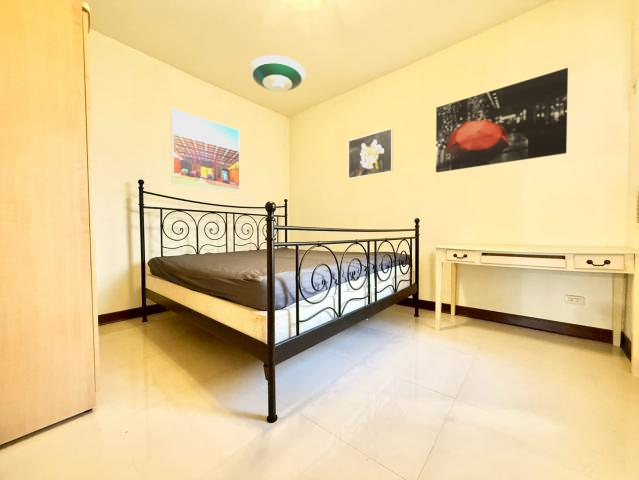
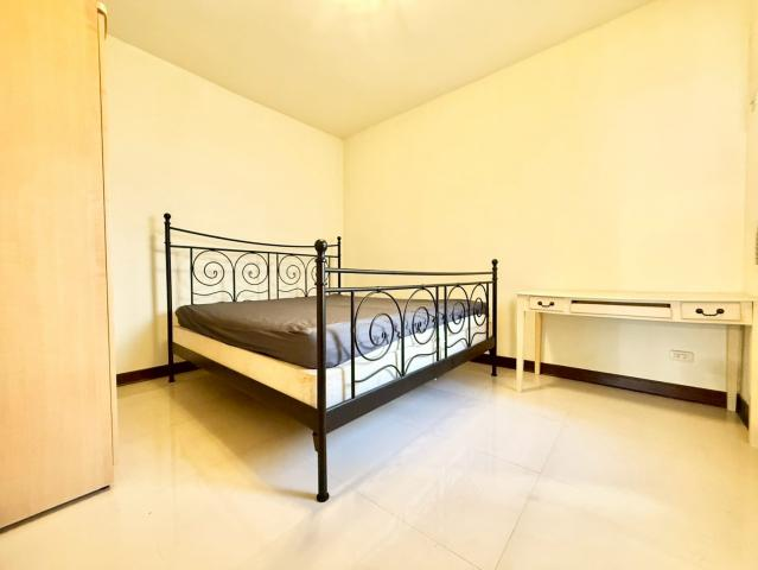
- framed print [170,107,241,194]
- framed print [347,127,394,180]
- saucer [247,54,307,93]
- wall art [435,67,569,173]
